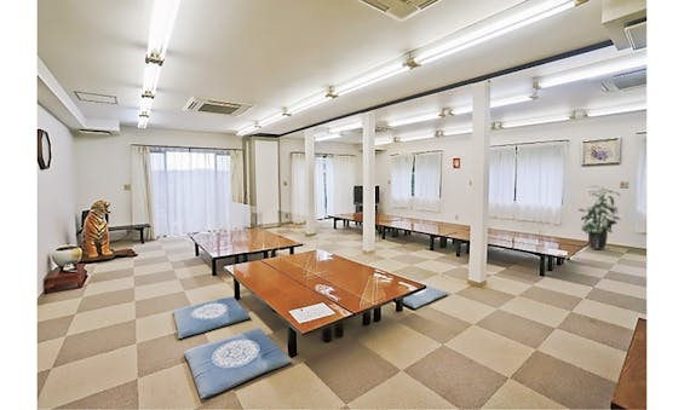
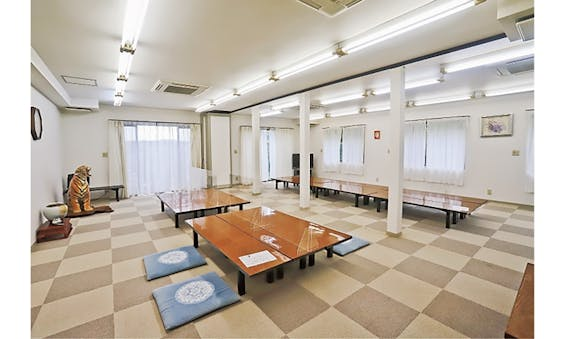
- indoor plant [577,185,622,250]
